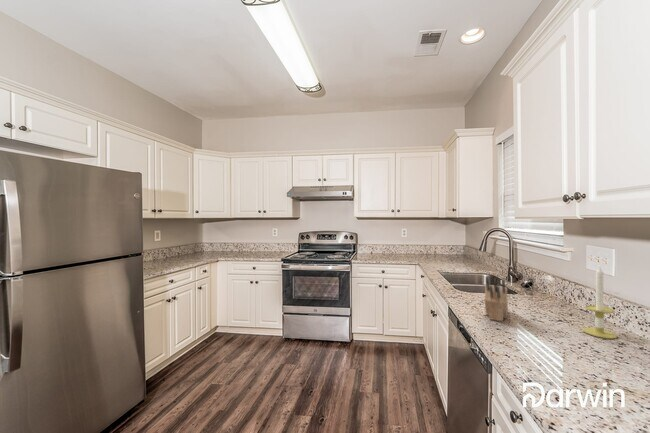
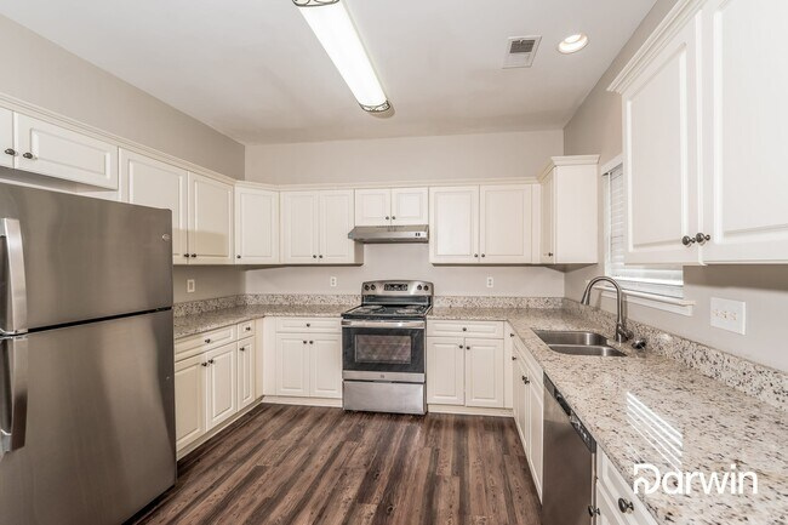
- candle [582,265,618,340]
- knife block [484,276,509,323]
